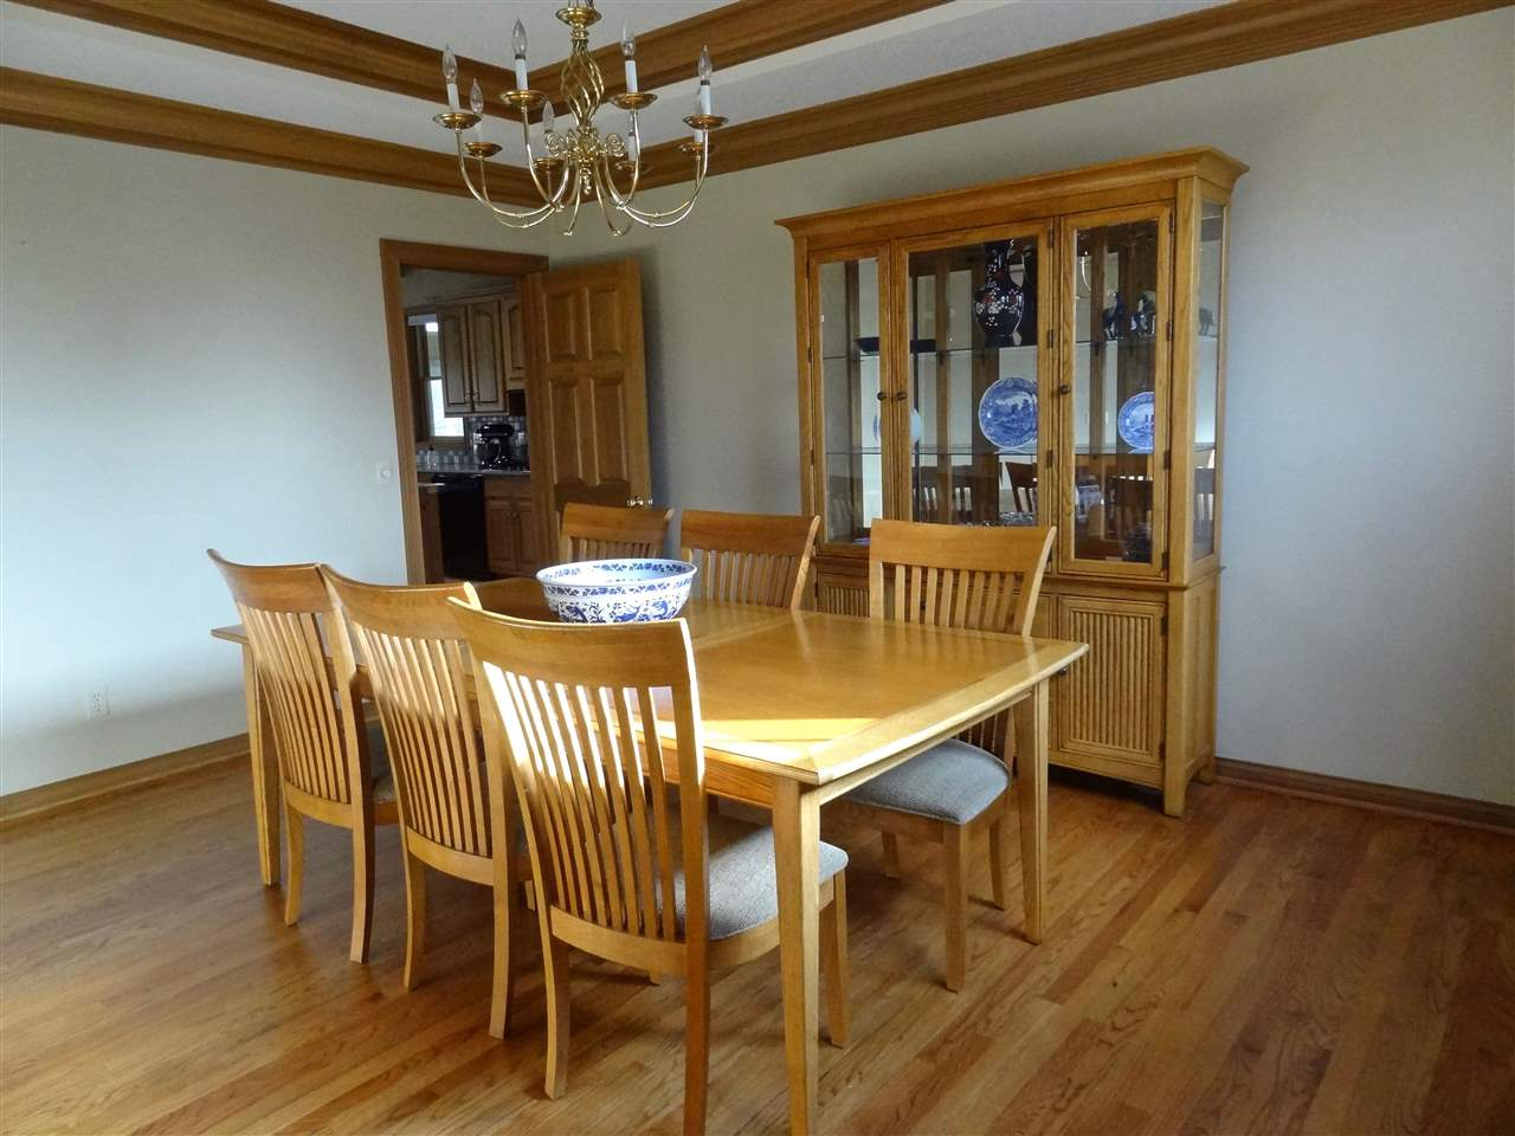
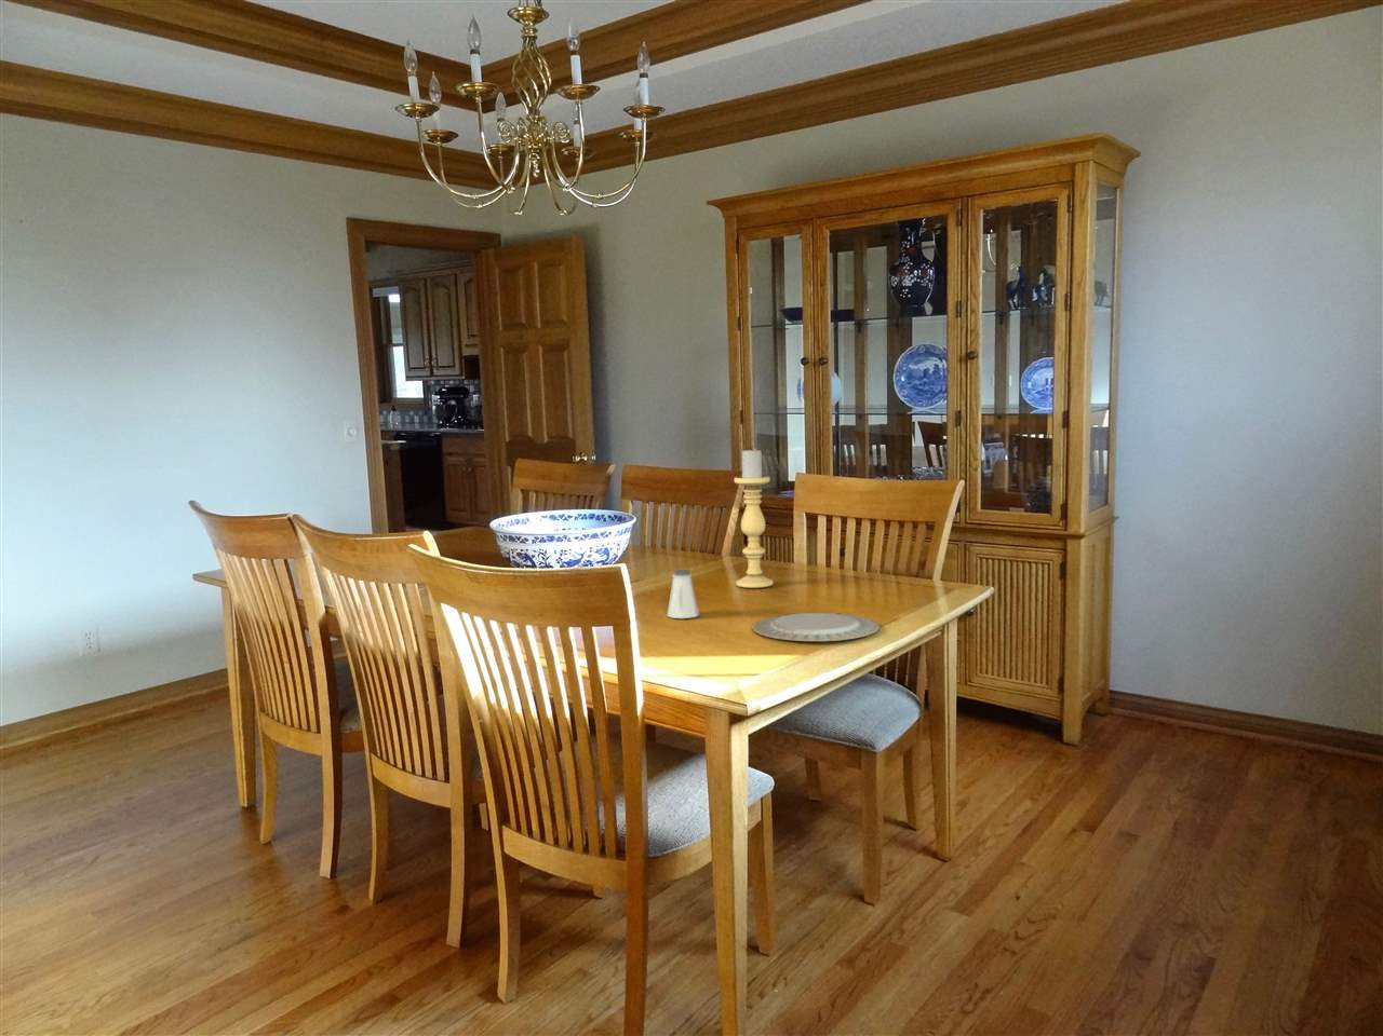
+ candle holder [734,447,774,589]
+ chinaware [751,612,881,642]
+ saltshaker [666,569,700,619]
